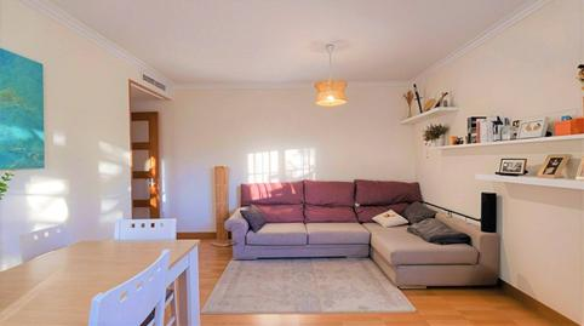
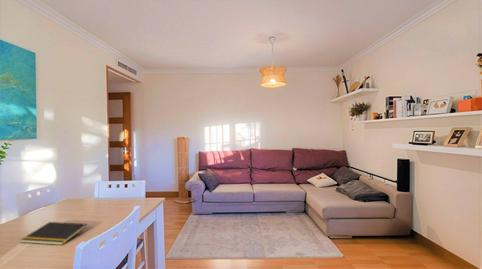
+ notepad [20,221,88,246]
